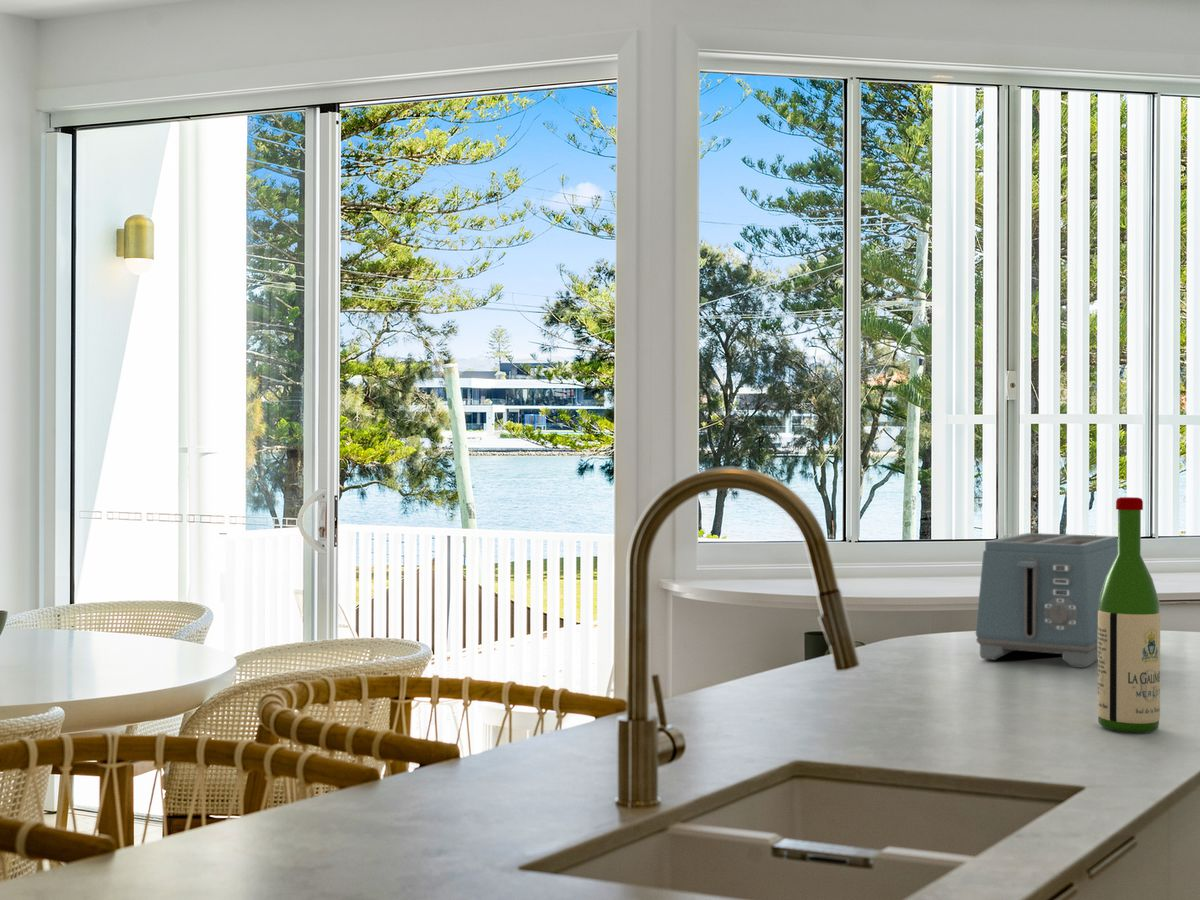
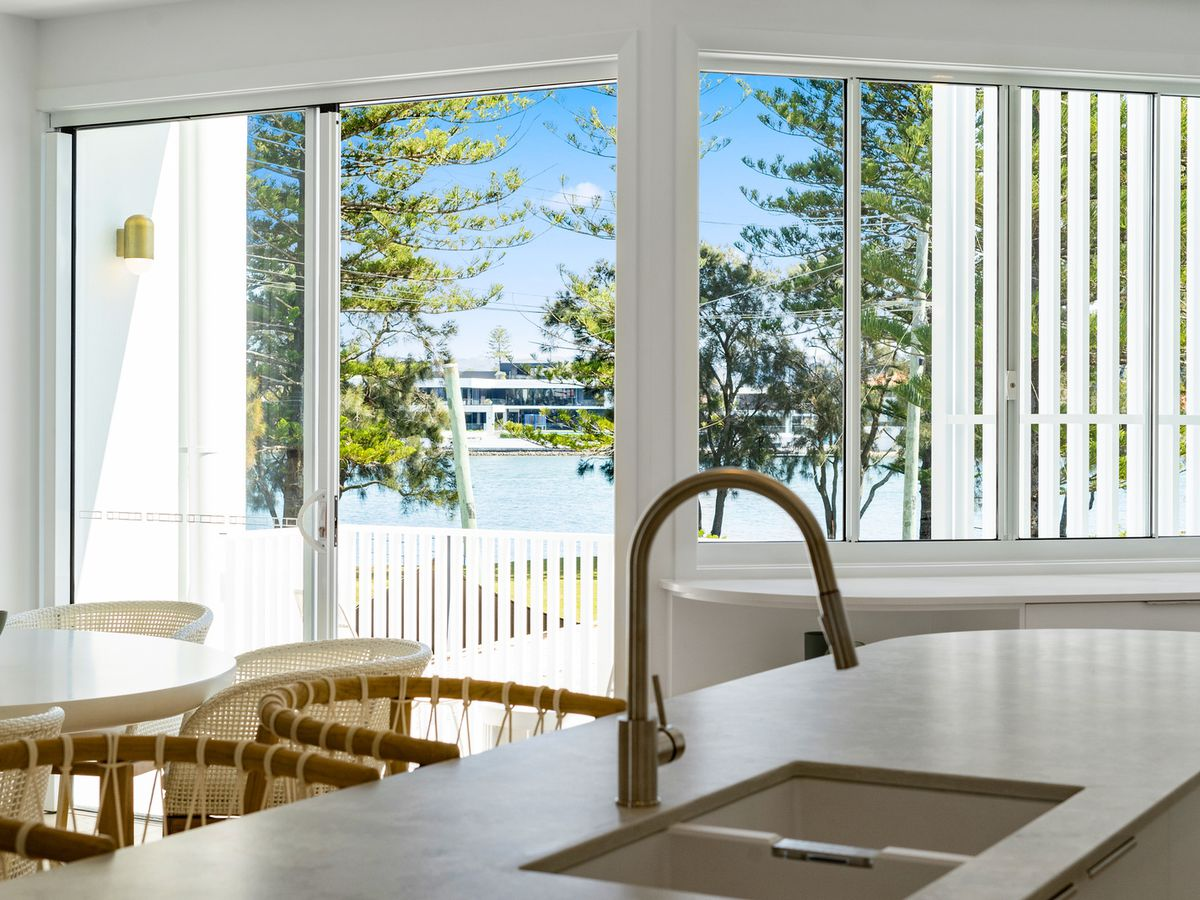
- toaster [975,532,1118,669]
- wine bottle [1097,496,1161,733]
